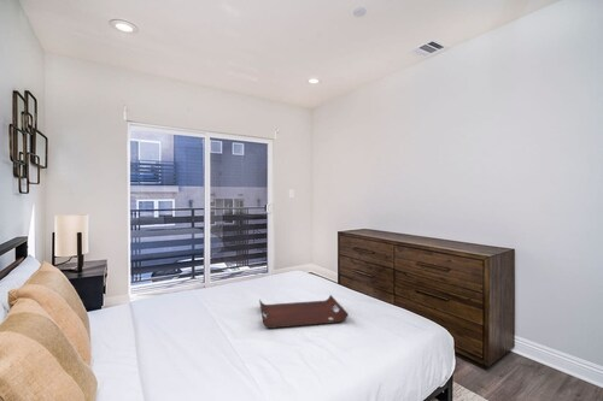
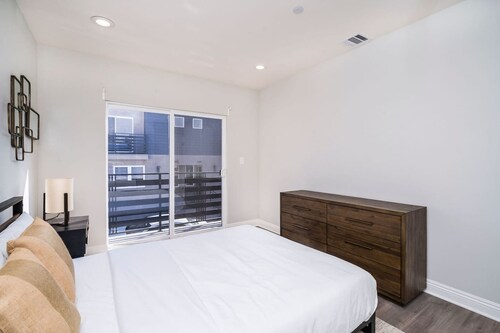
- serving tray [258,294,350,330]
